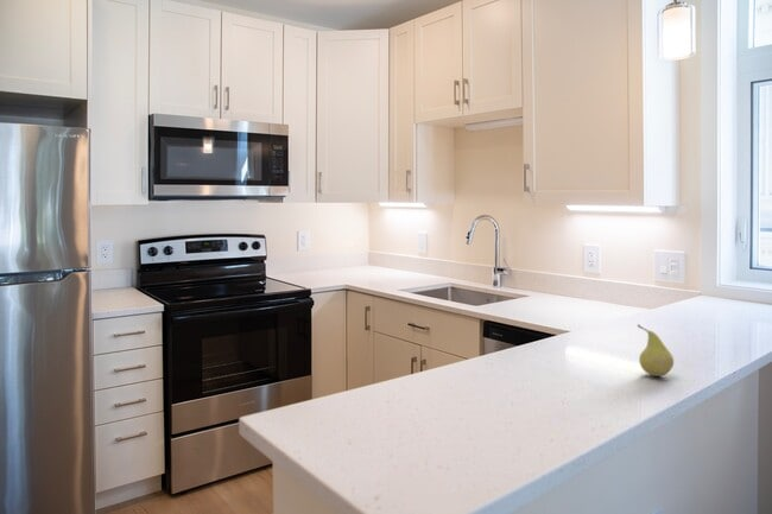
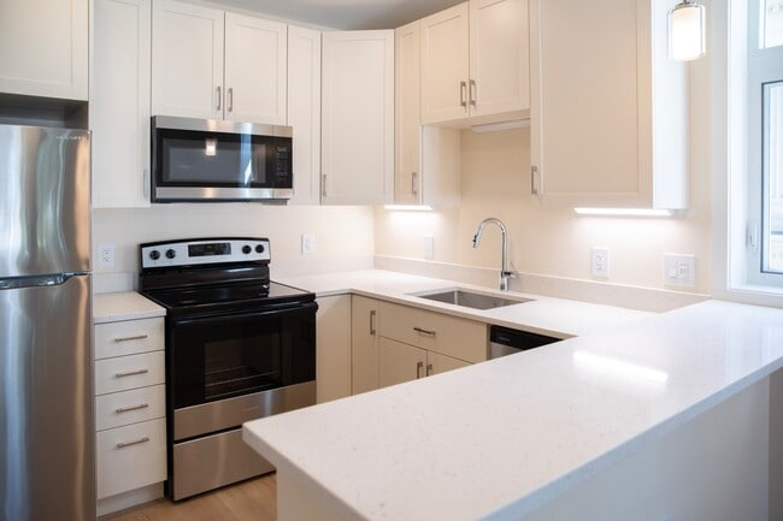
- fruit [637,323,675,377]
